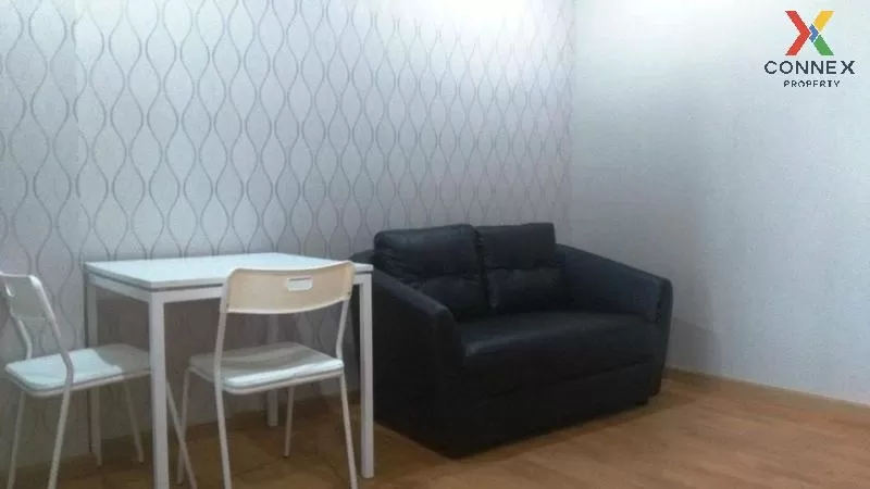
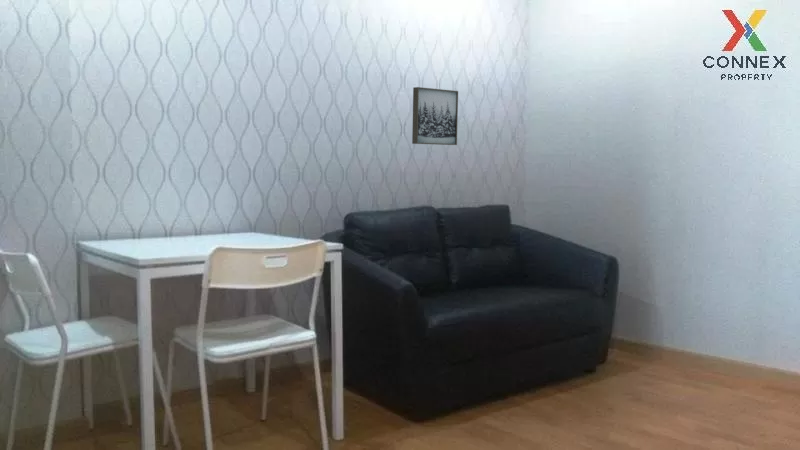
+ wall art [411,86,459,146]
